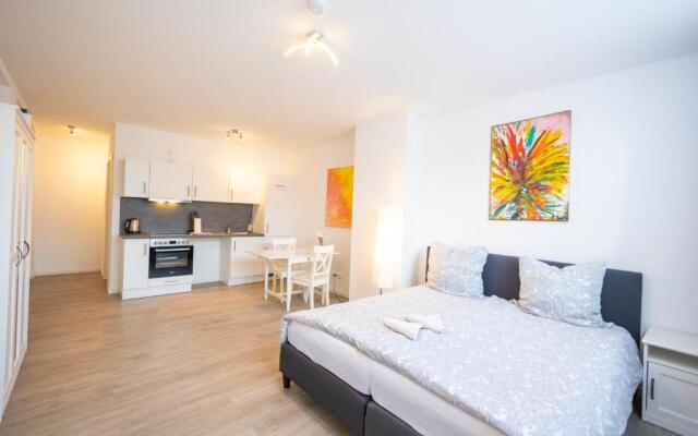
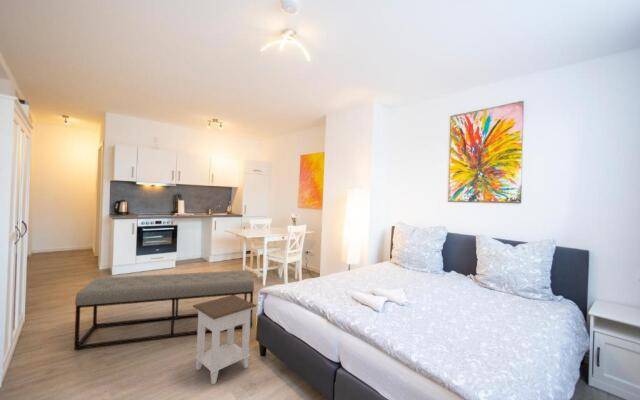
+ nightstand [192,295,258,385]
+ bench [73,269,255,351]
